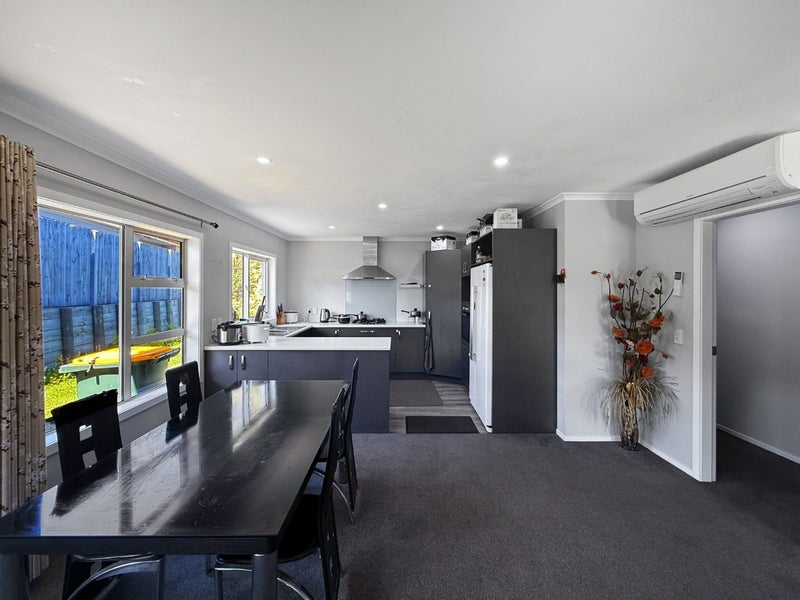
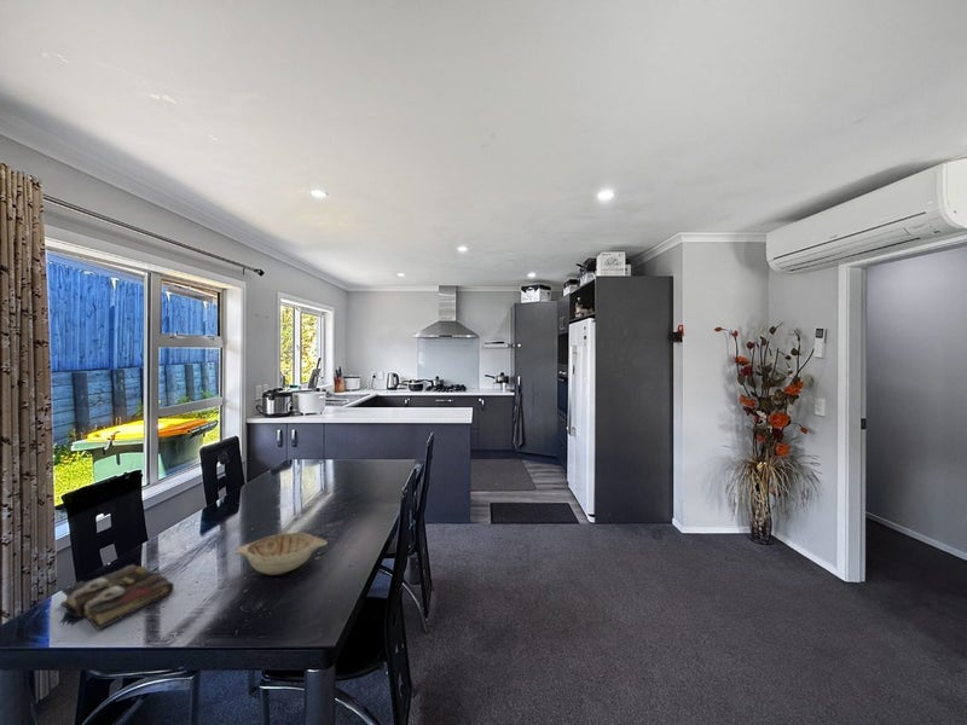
+ decorative bowl [232,532,329,576]
+ book [59,563,175,632]
